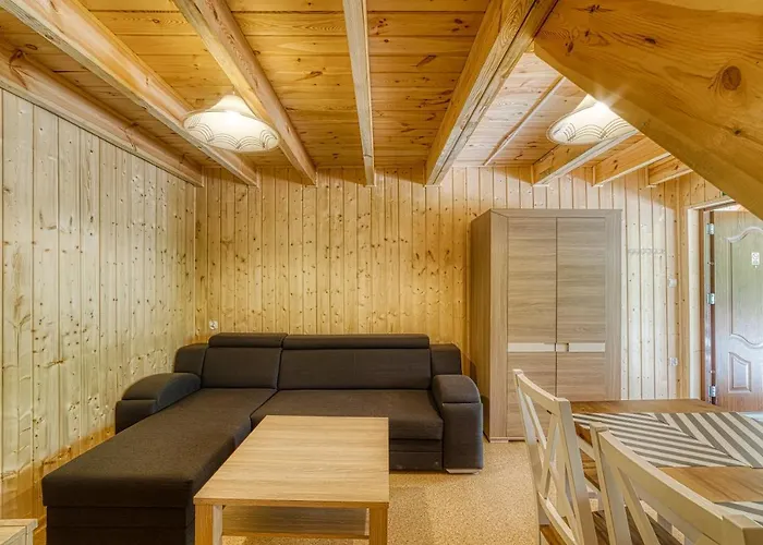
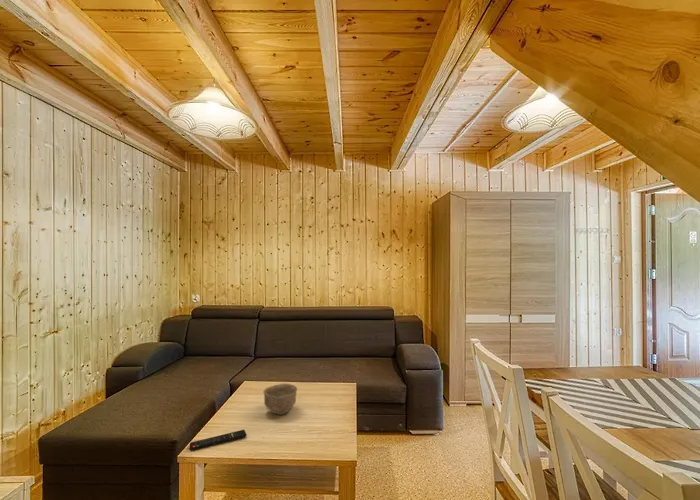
+ remote control [189,429,248,451]
+ bowl [263,383,298,416]
